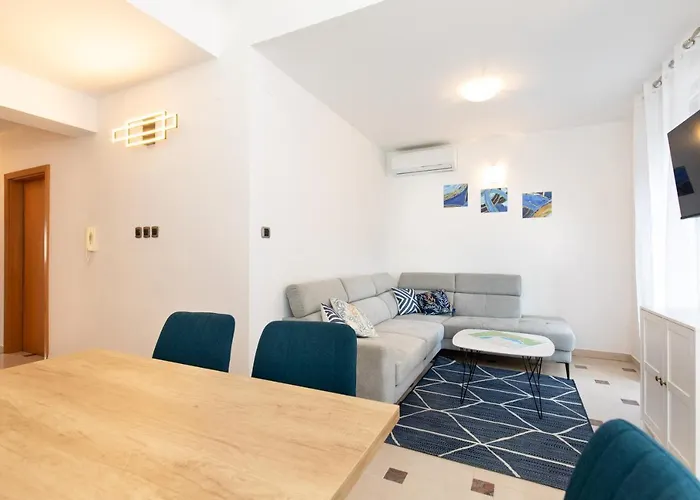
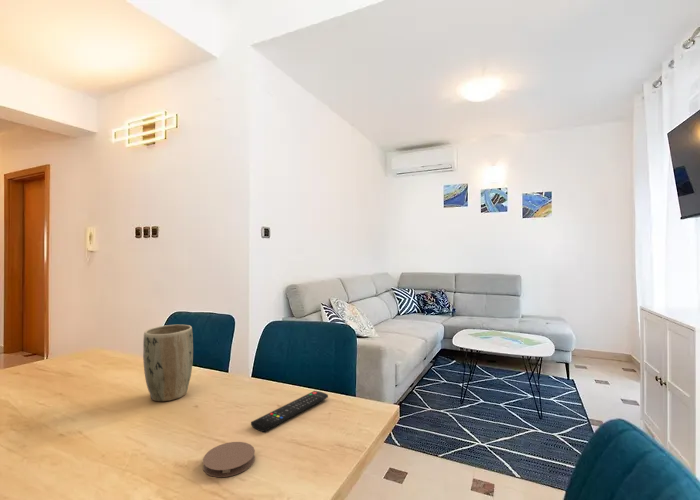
+ coaster [202,441,256,478]
+ remote control [250,390,329,433]
+ plant pot [142,324,194,402]
